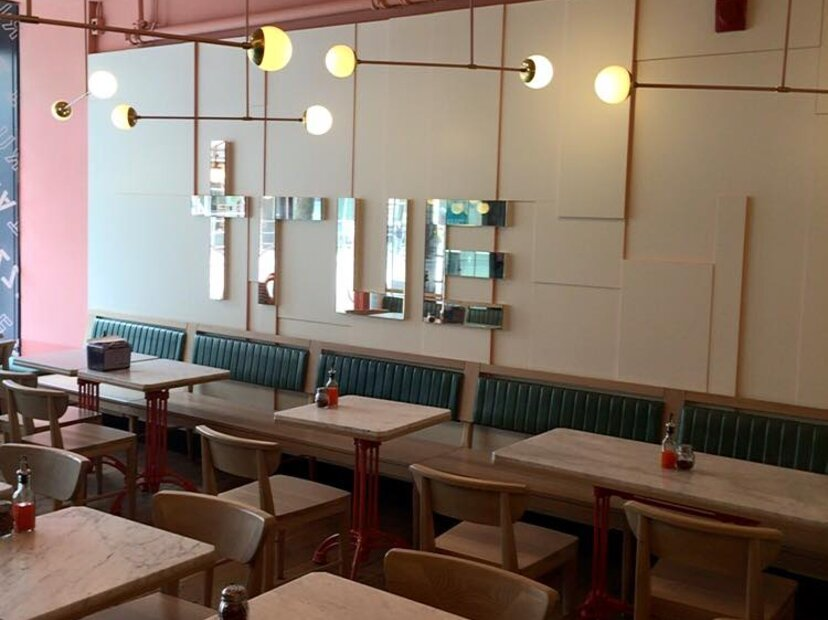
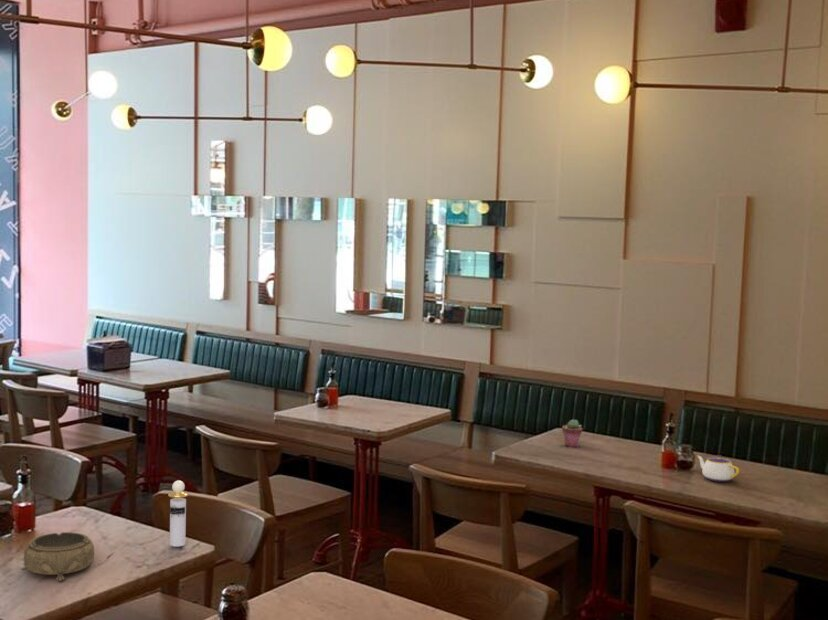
+ decorative bowl [23,531,95,582]
+ teapot [696,454,740,483]
+ perfume bottle [167,479,189,547]
+ potted succulent [561,419,583,448]
